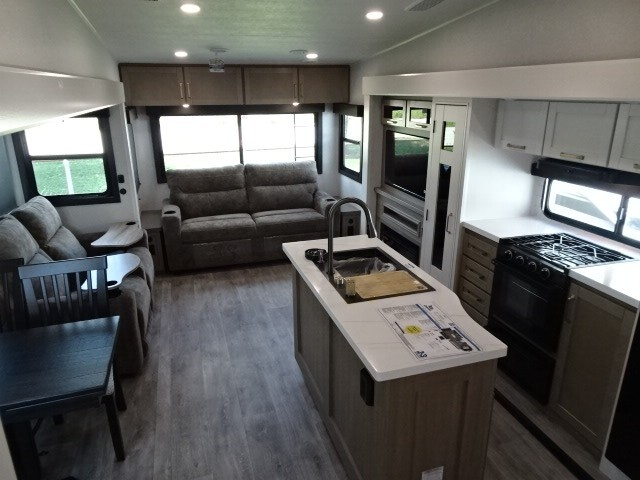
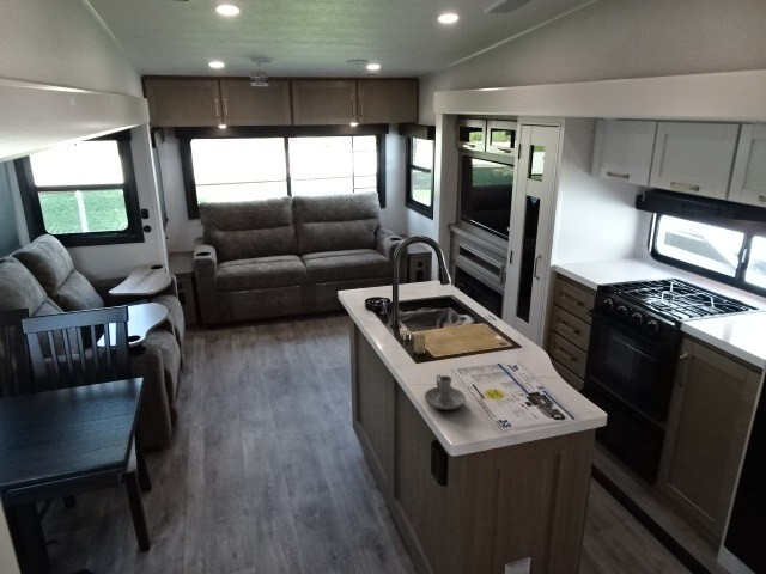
+ candle holder [424,373,467,410]
